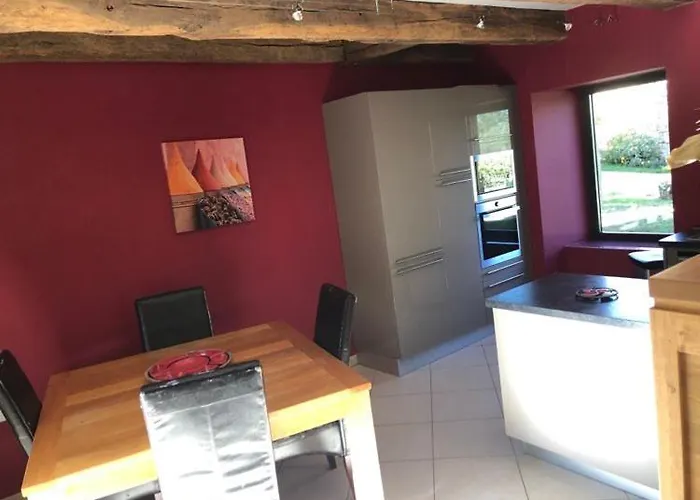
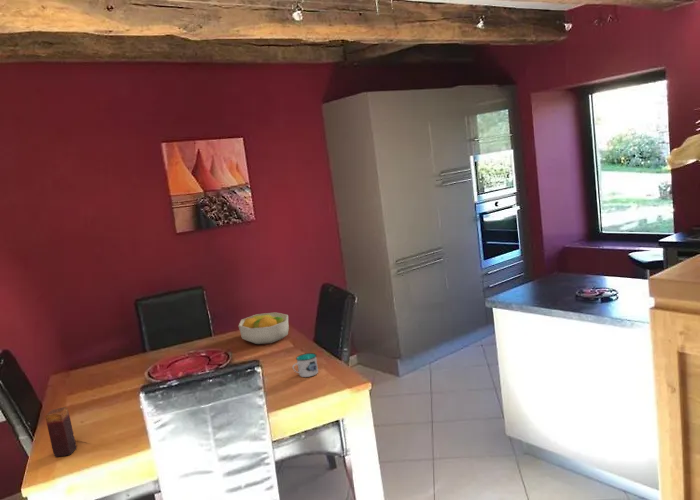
+ mug [291,352,319,378]
+ fruit bowl [238,311,290,345]
+ candle [44,406,78,458]
